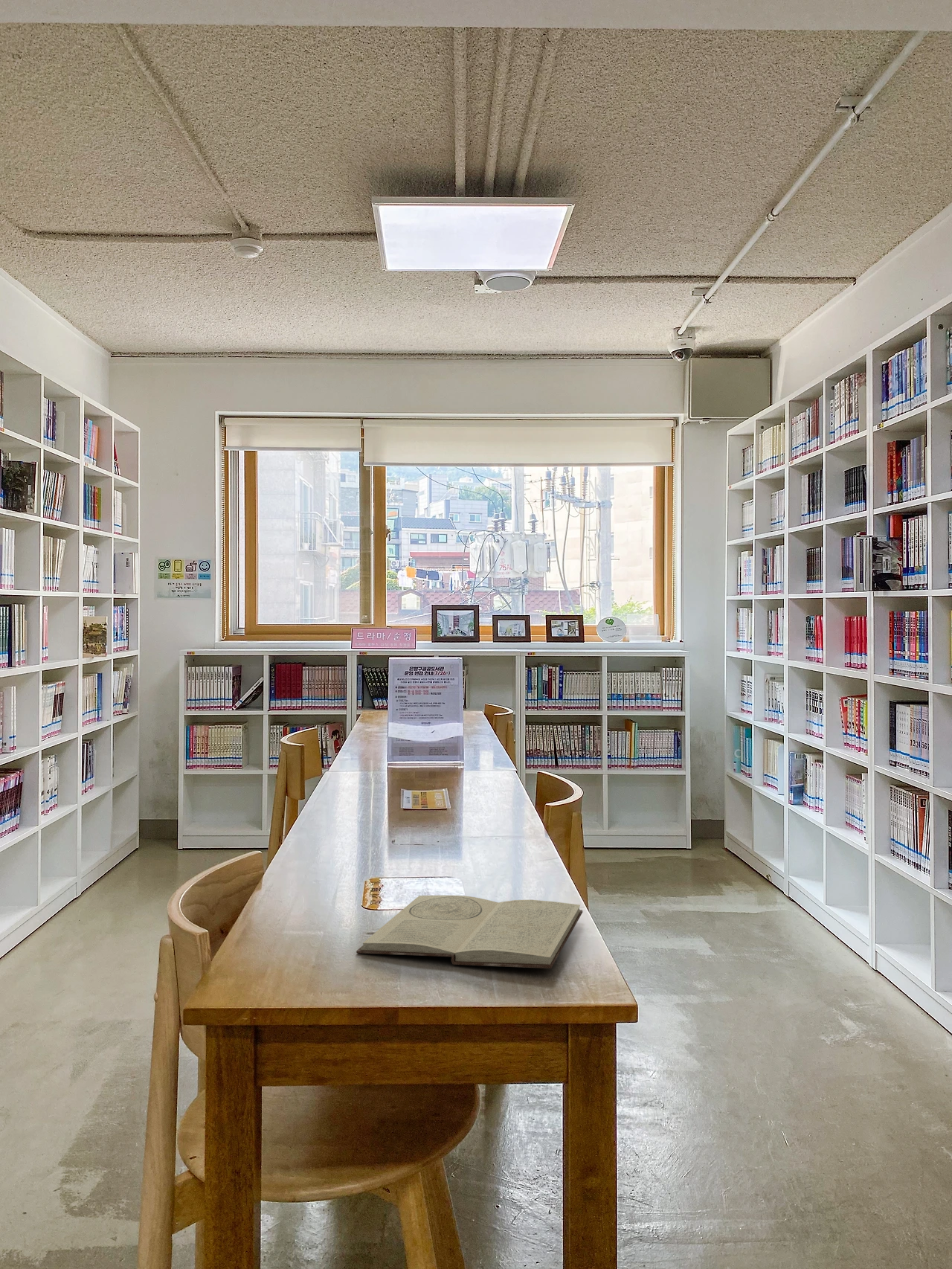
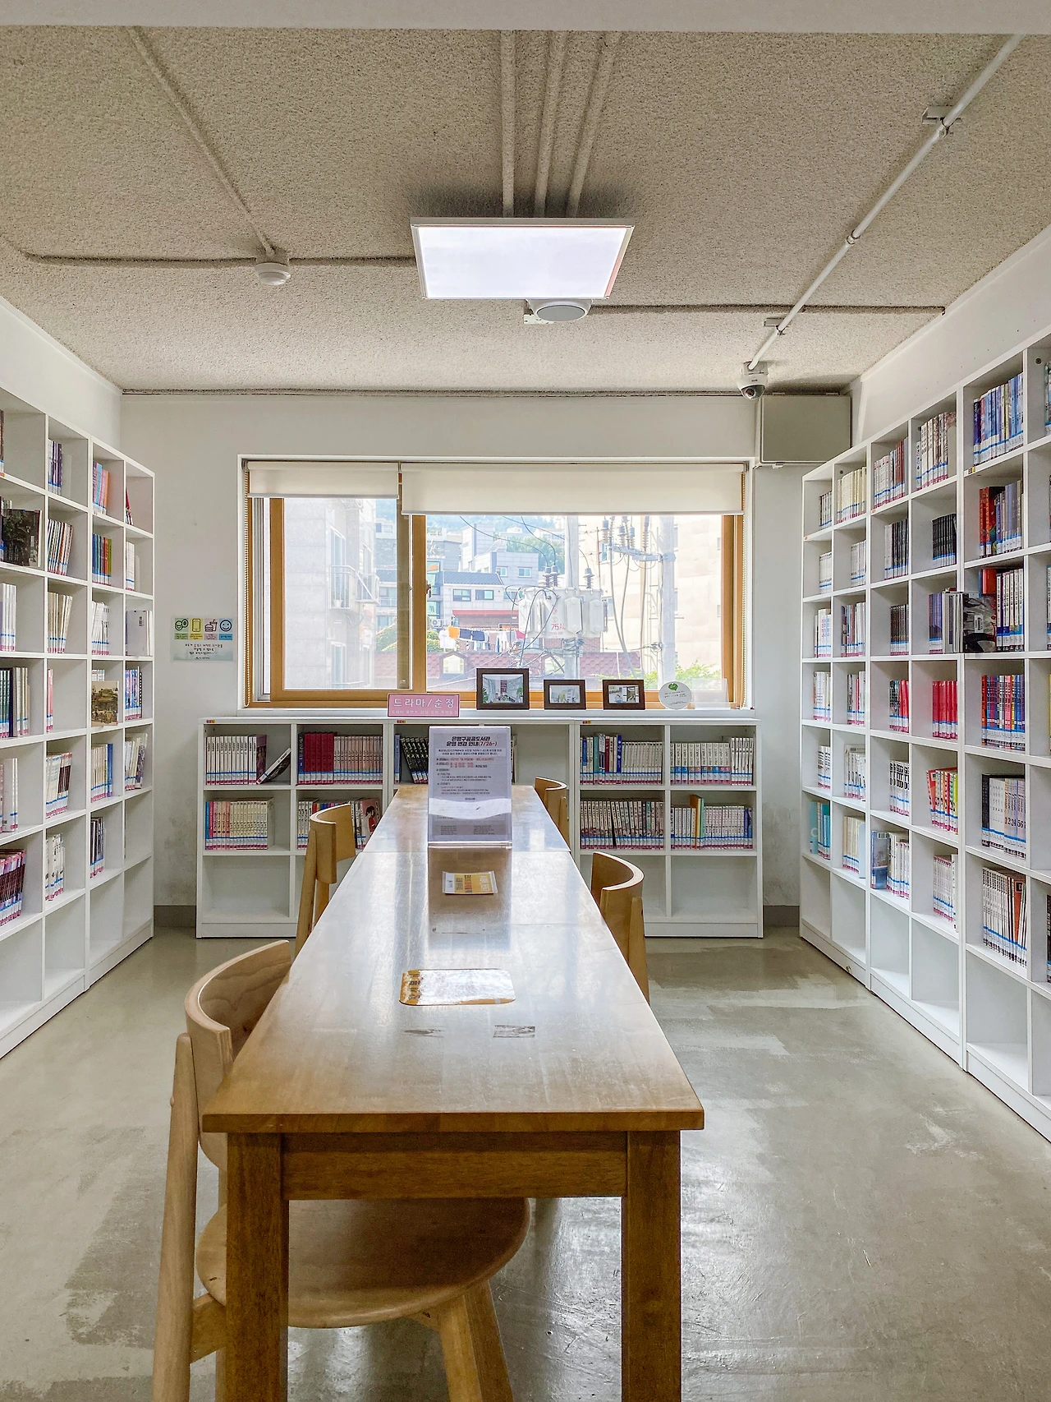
- book [356,895,583,969]
